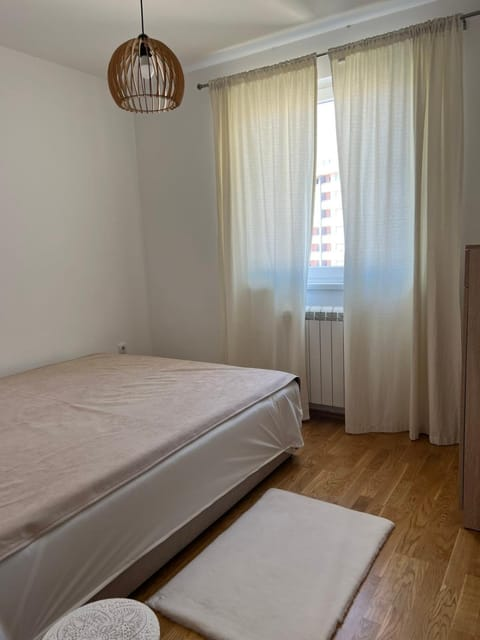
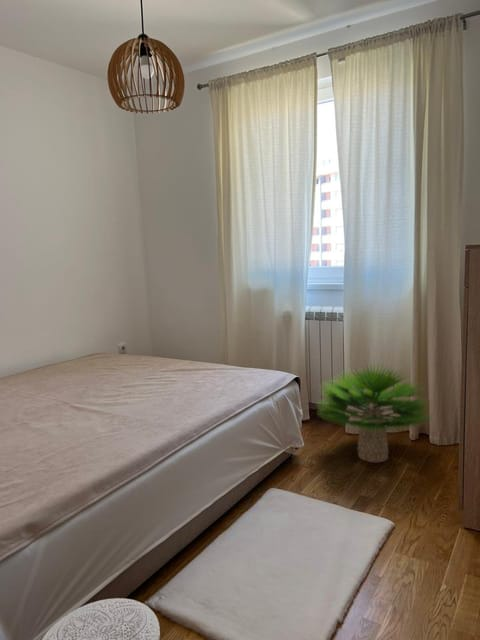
+ potted plant [316,360,436,463]
